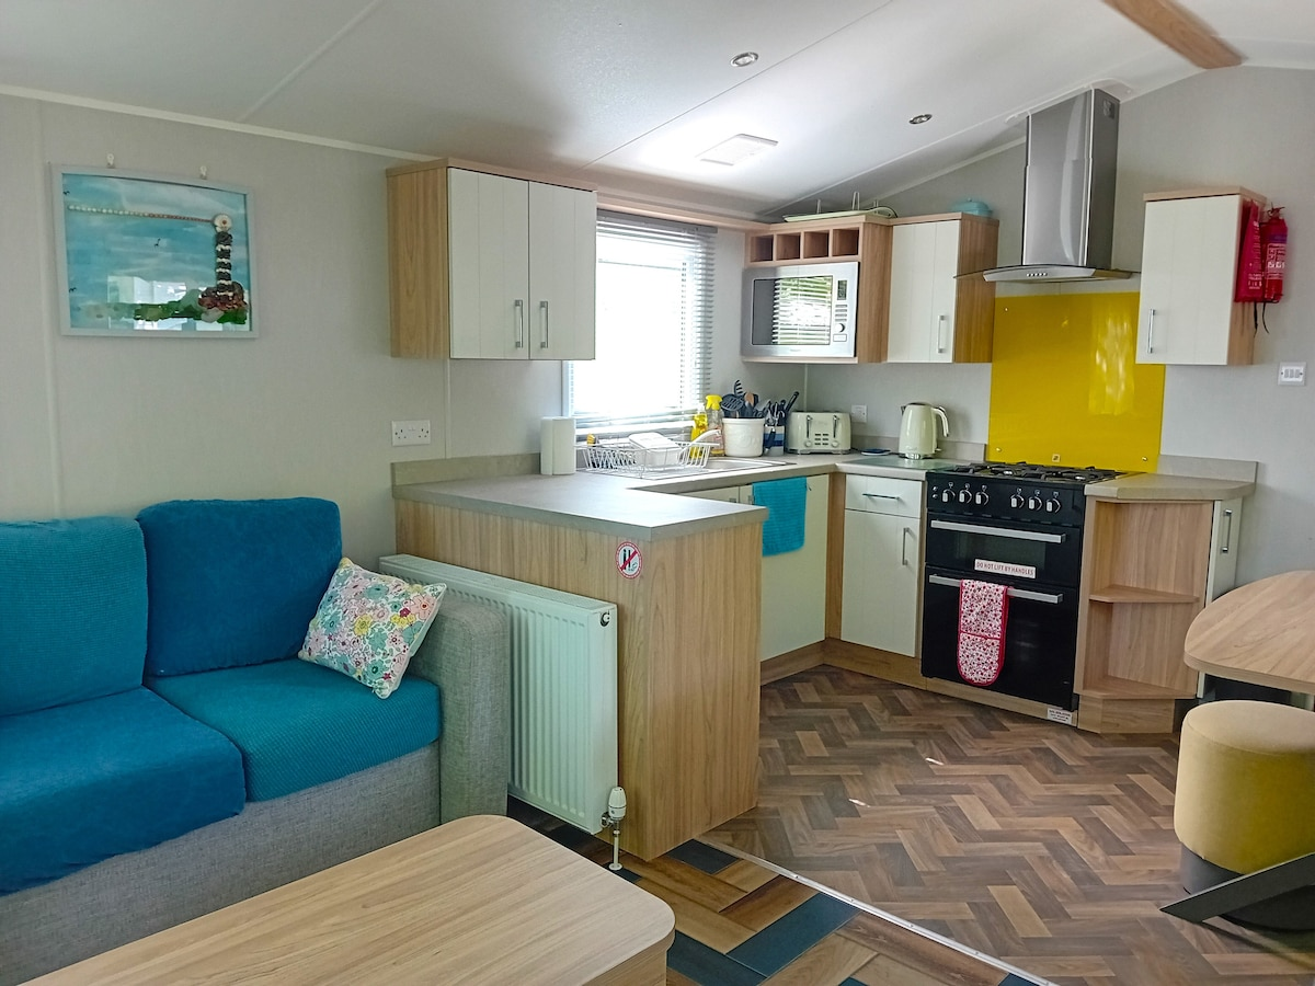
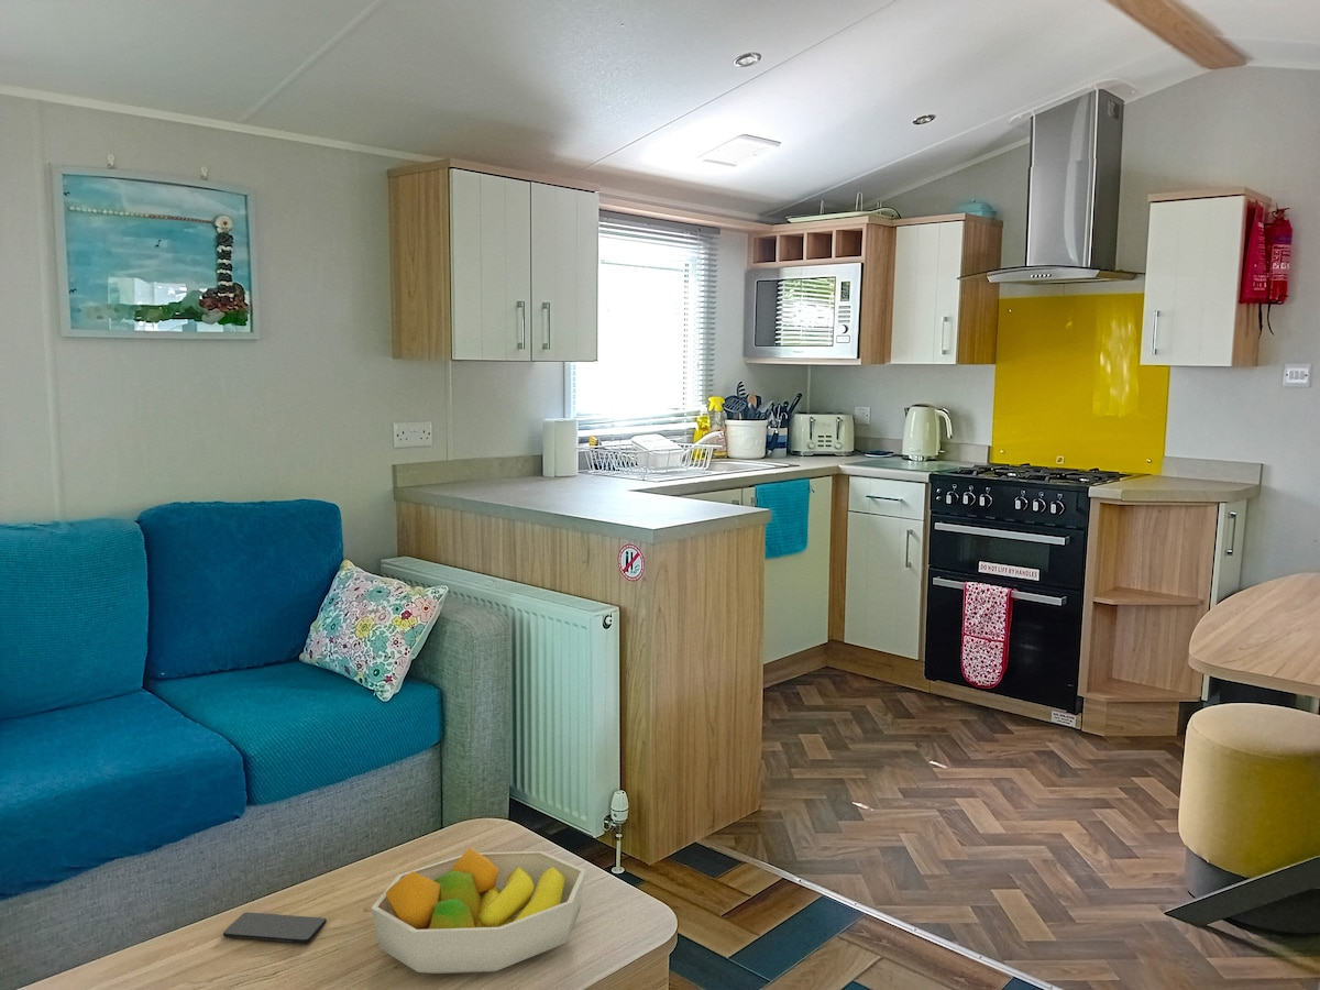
+ smartphone [222,911,328,945]
+ fruit bowl [371,847,587,975]
